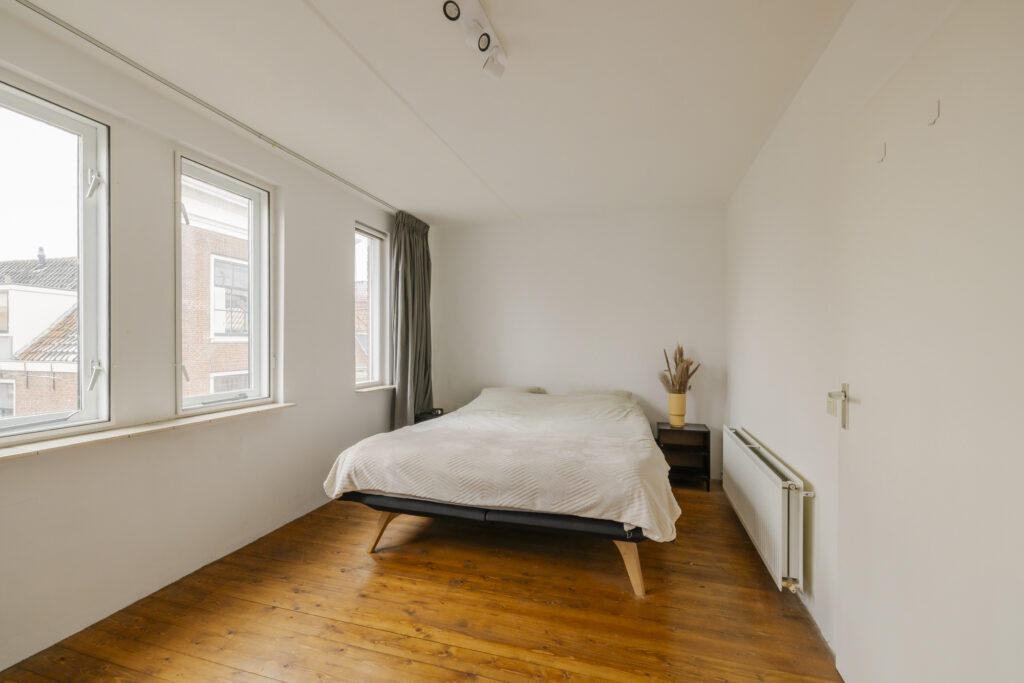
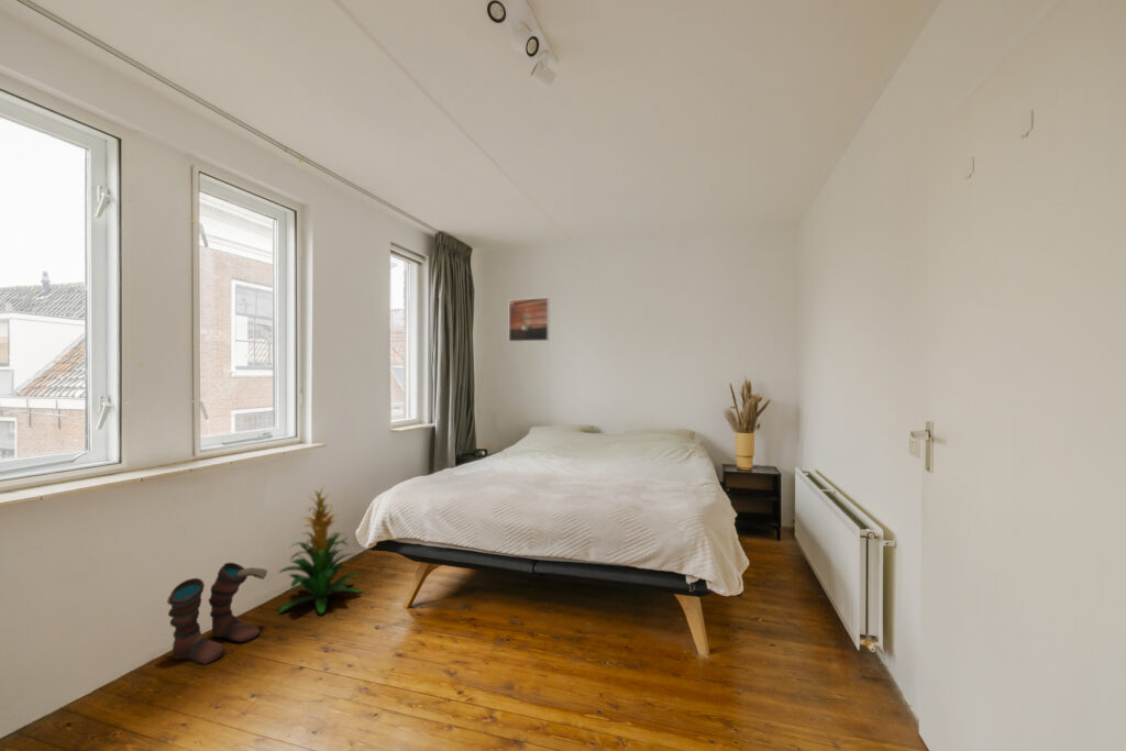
+ boots [166,562,269,666]
+ indoor plant [277,487,363,615]
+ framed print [508,297,550,343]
